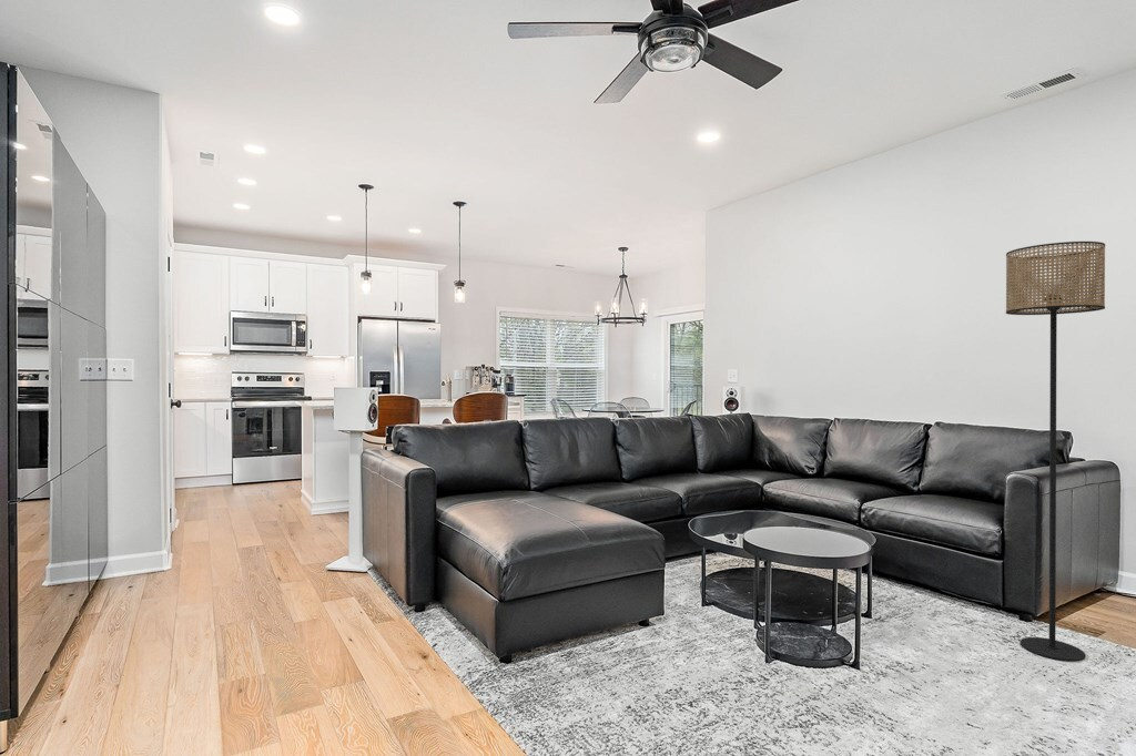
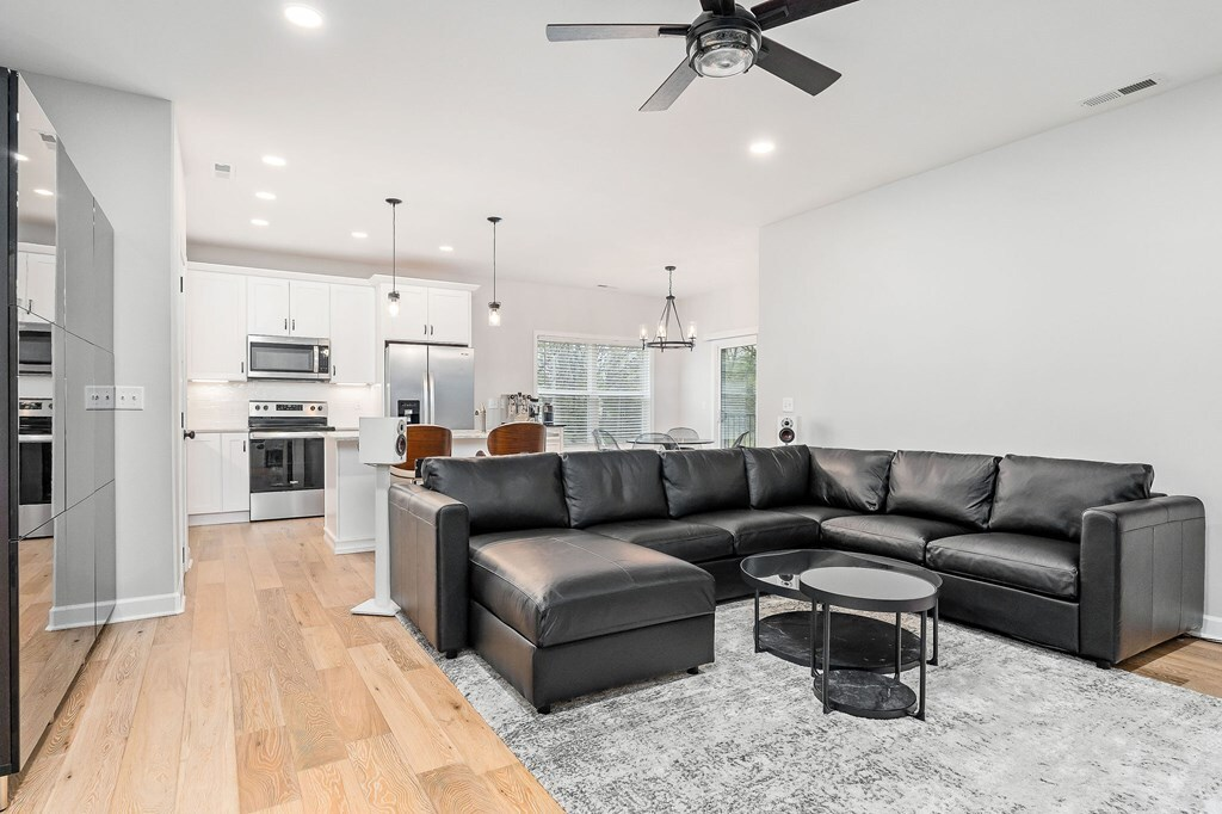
- floor lamp [1005,241,1106,663]
